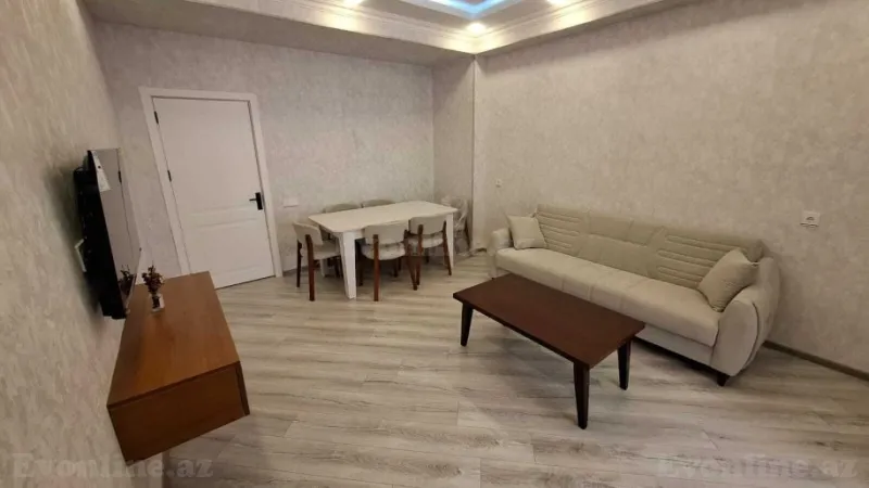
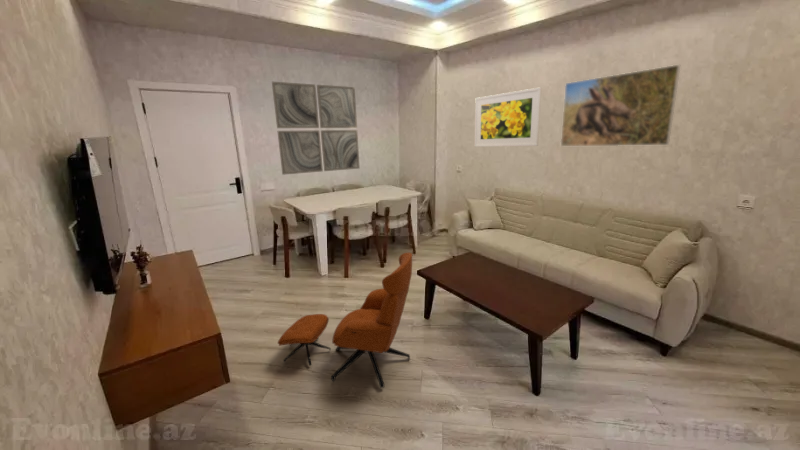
+ armchair [277,252,413,389]
+ wall art [271,81,361,176]
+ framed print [474,86,543,148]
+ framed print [560,64,681,147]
